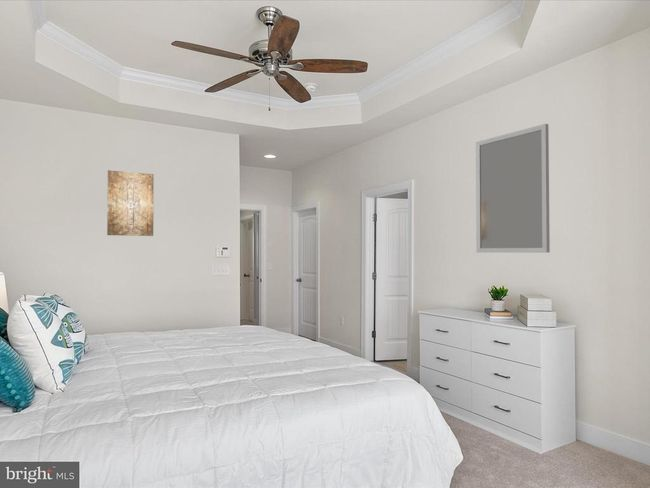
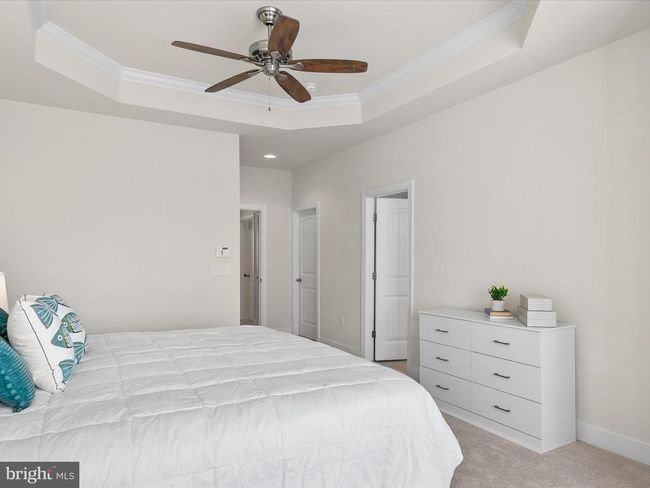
- home mirror [475,123,551,254]
- wall art [106,169,155,237]
